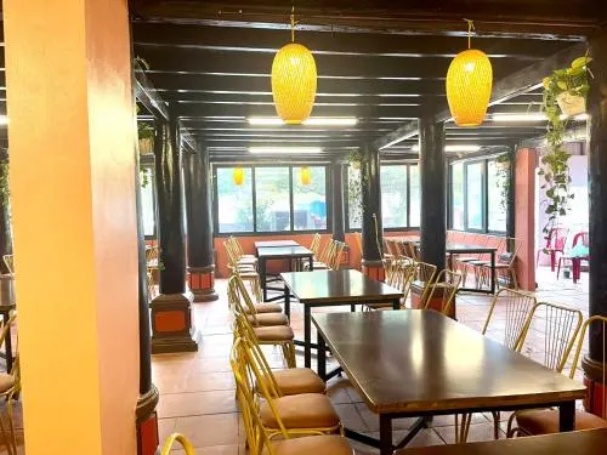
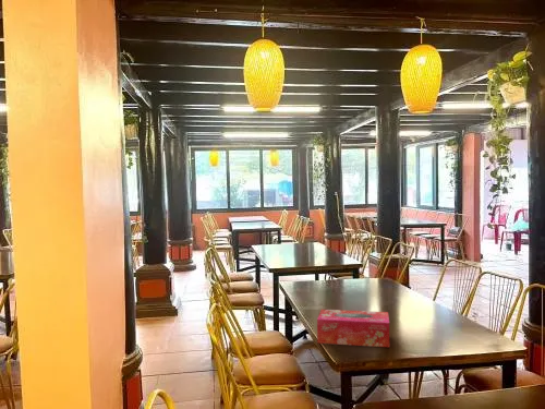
+ tissue box [316,309,390,348]
